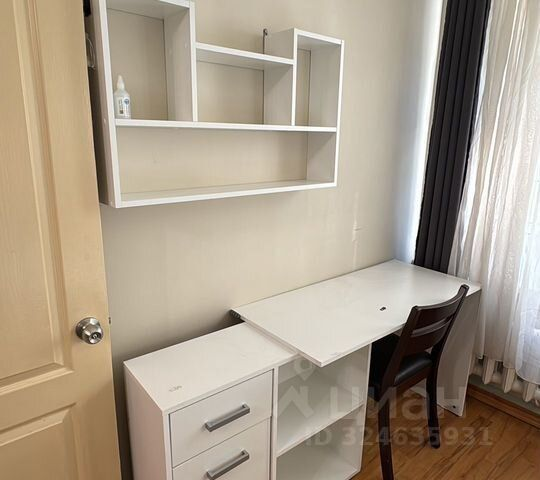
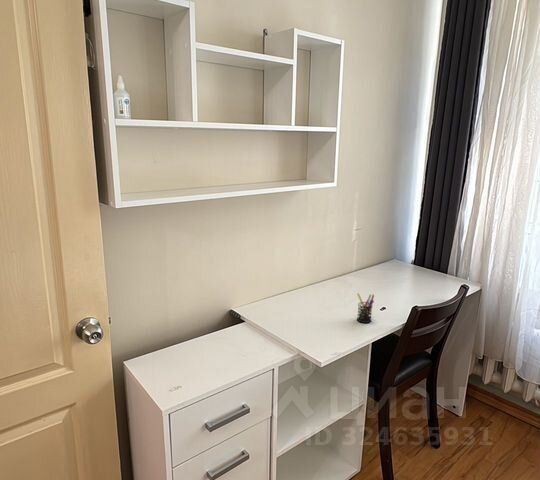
+ pen holder [356,292,375,324]
